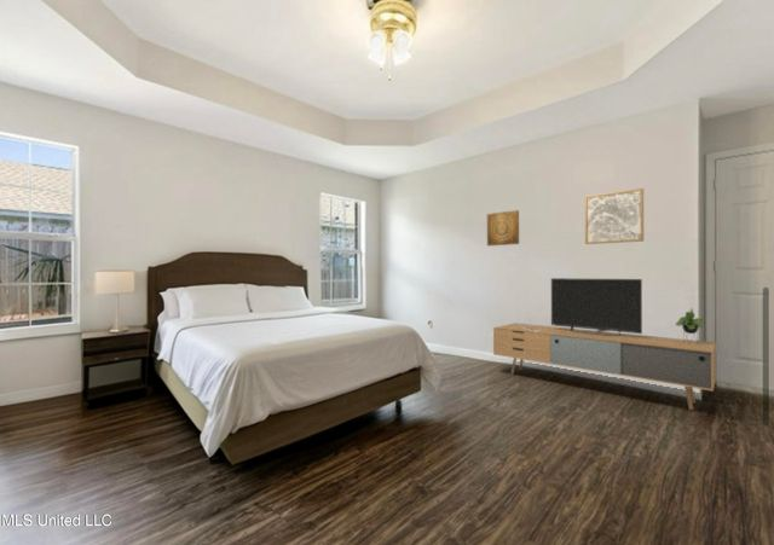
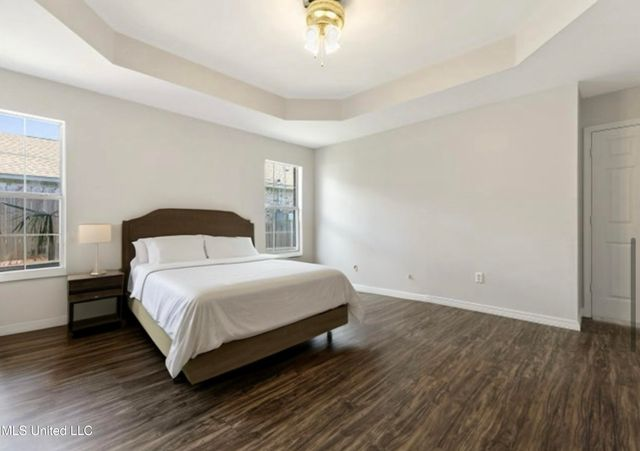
- wall art [486,209,520,247]
- wall art [584,187,645,245]
- media console [492,277,717,411]
